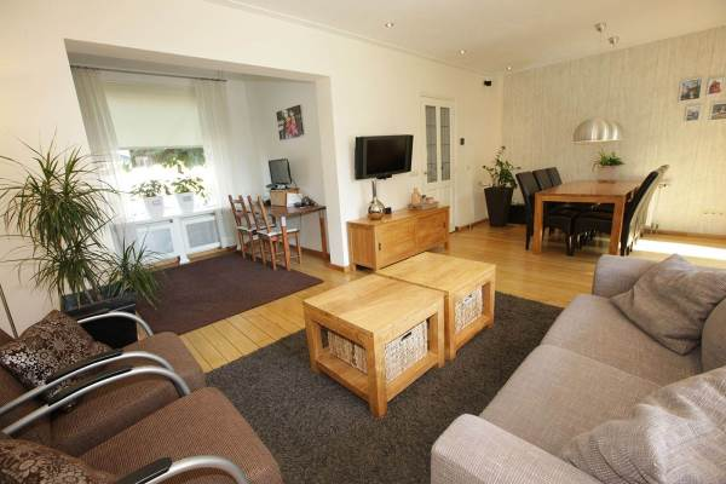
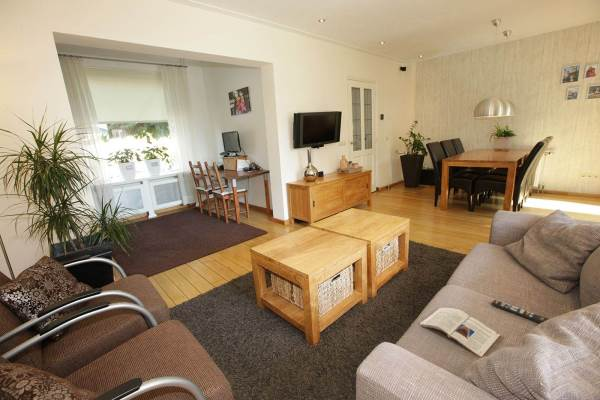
+ remote control [490,299,549,324]
+ magazine [419,307,501,358]
